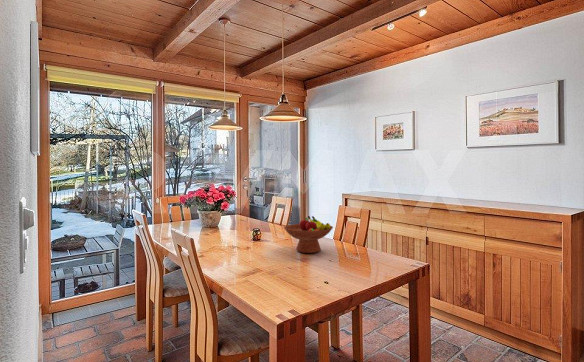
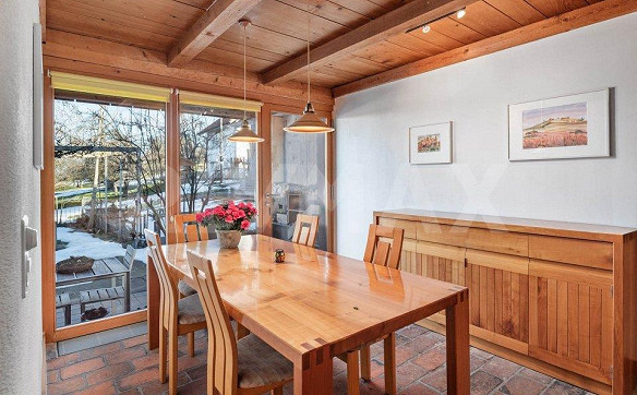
- fruit bowl [283,215,334,254]
